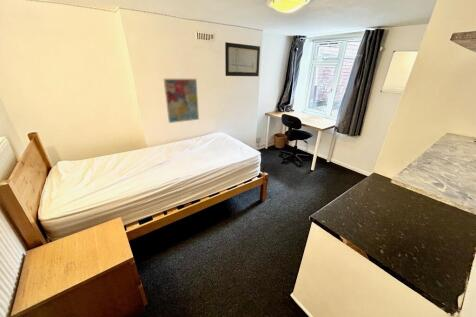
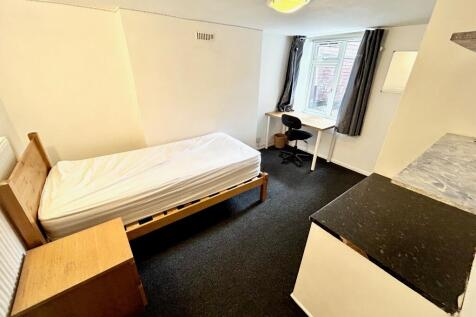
- wall art [224,41,261,77]
- wall art [163,78,200,124]
